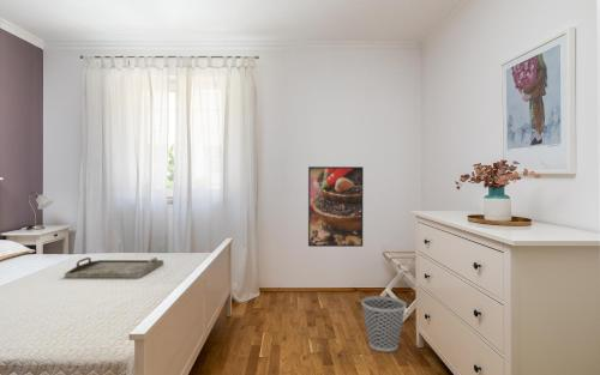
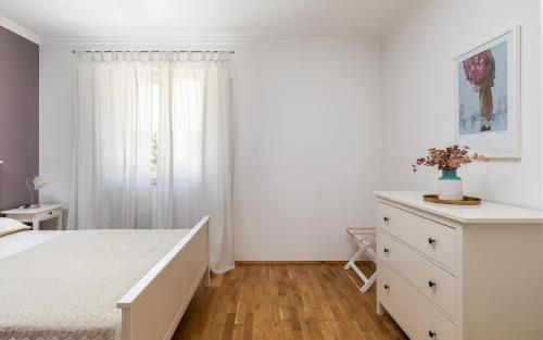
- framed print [307,165,365,248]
- serving tray [64,256,164,279]
- wastebasket [360,295,408,353]
